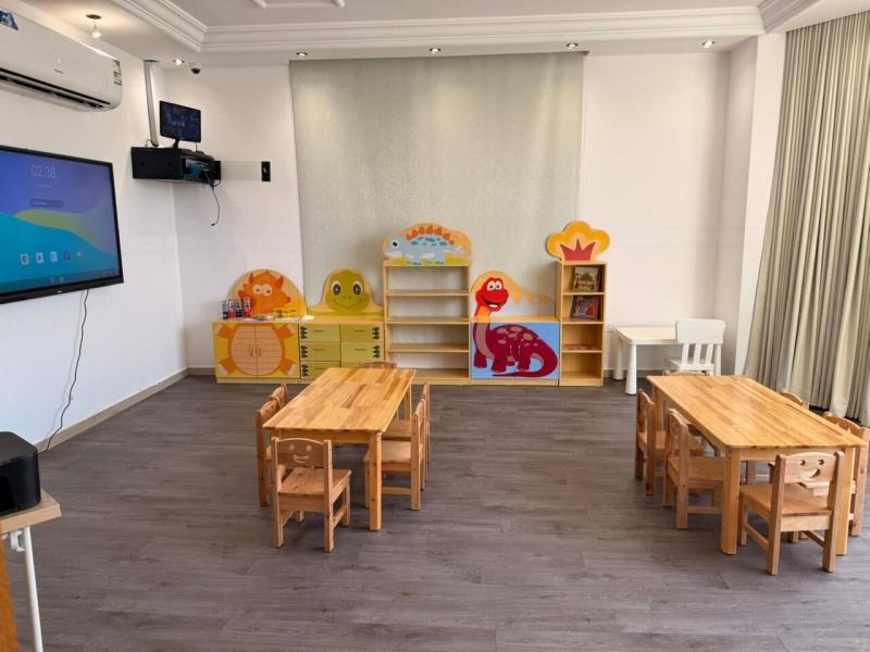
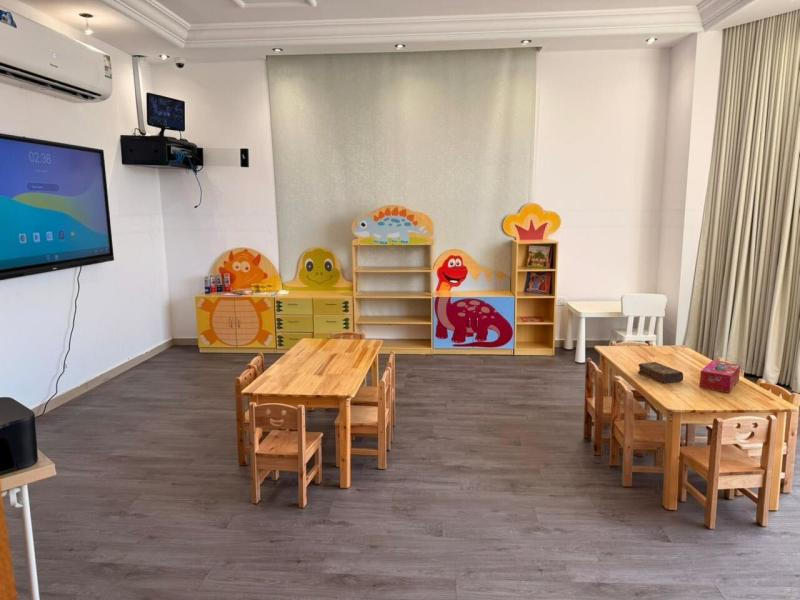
+ tissue box [699,360,741,394]
+ book [637,361,684,384]
